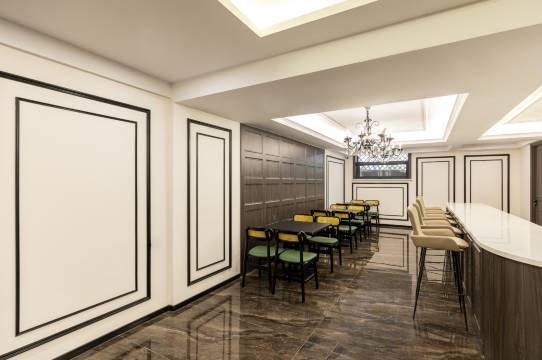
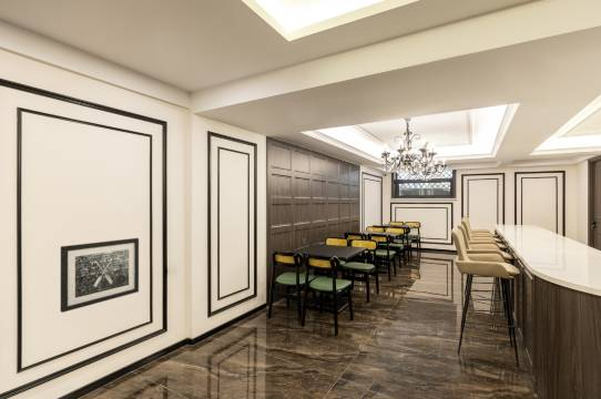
+ wall art [60,237,140,314]
